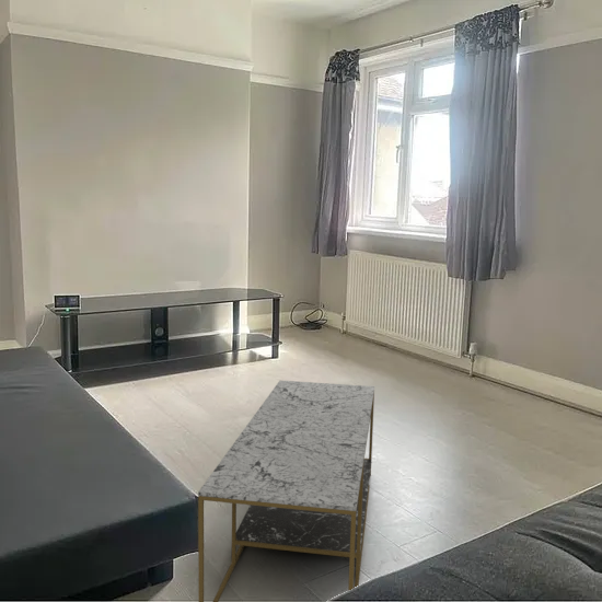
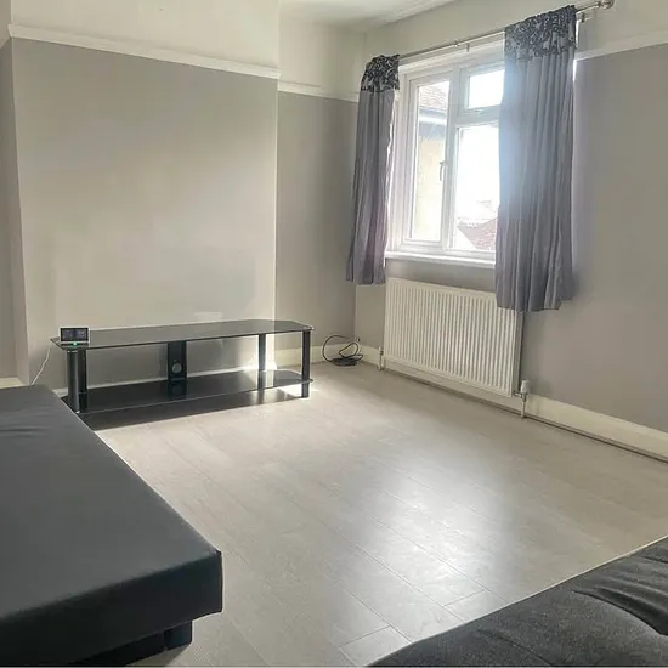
- coffee table [197,380,375,602]
